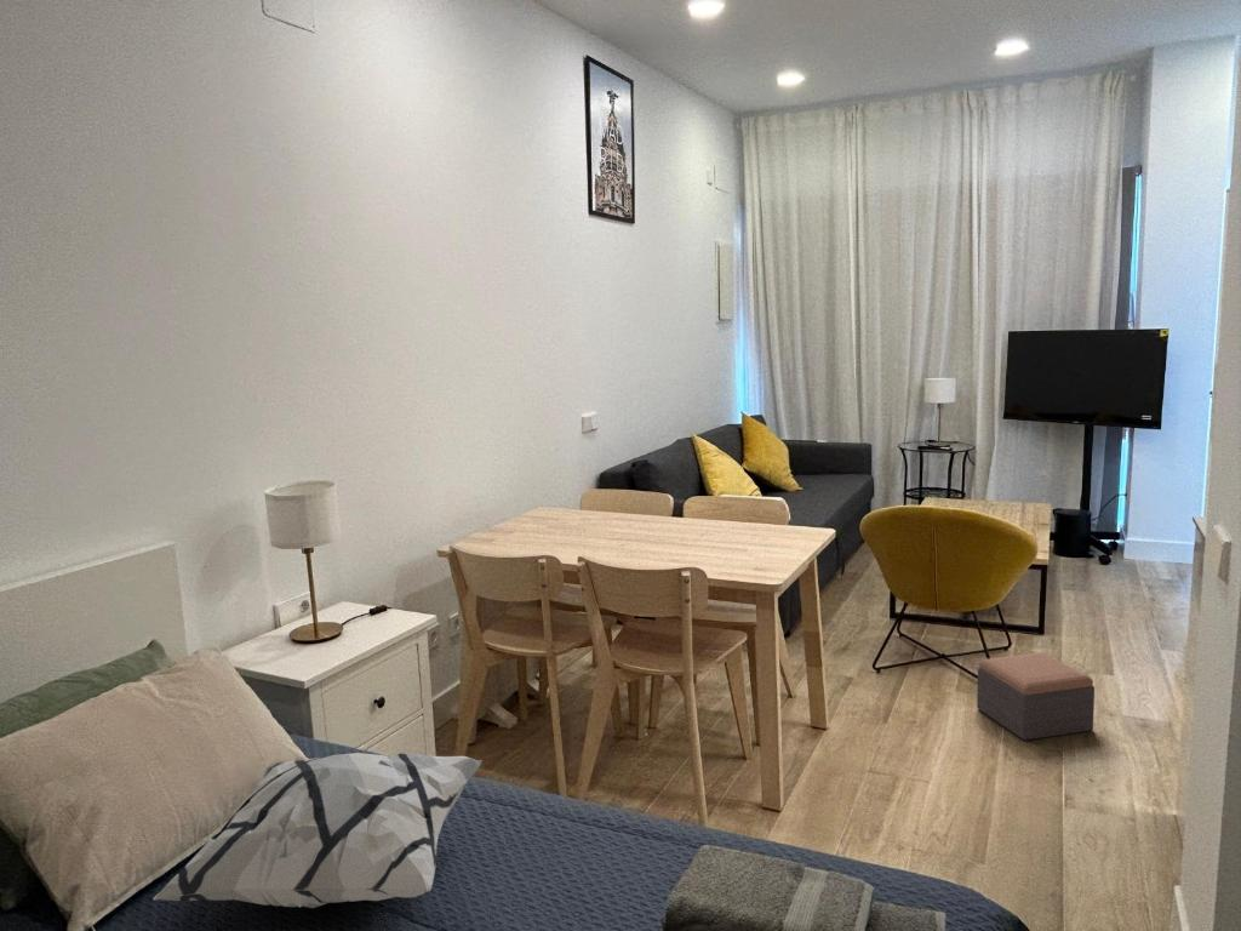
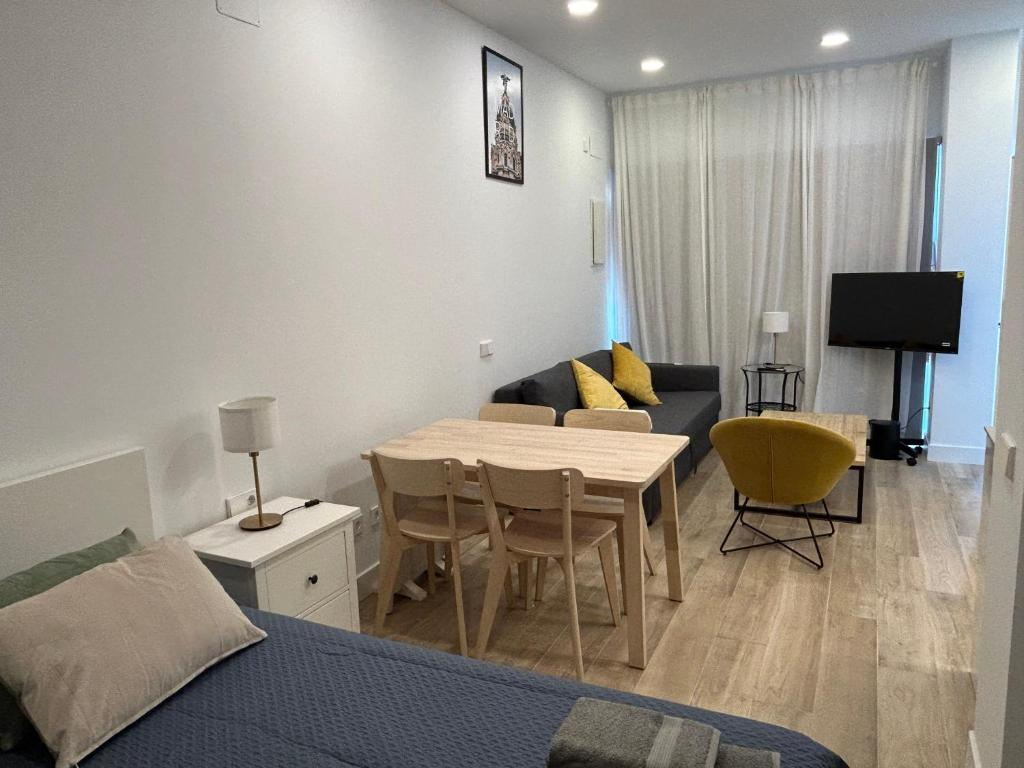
- footstool [976,651,1096,742]
- decorative pillow [151,752,482,909]
